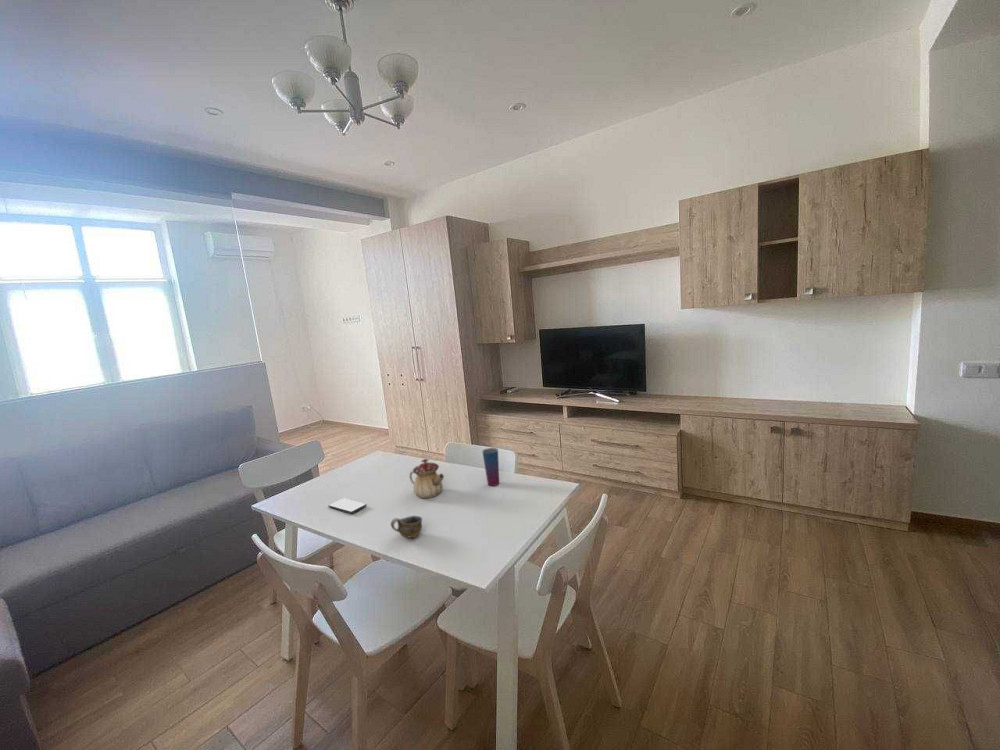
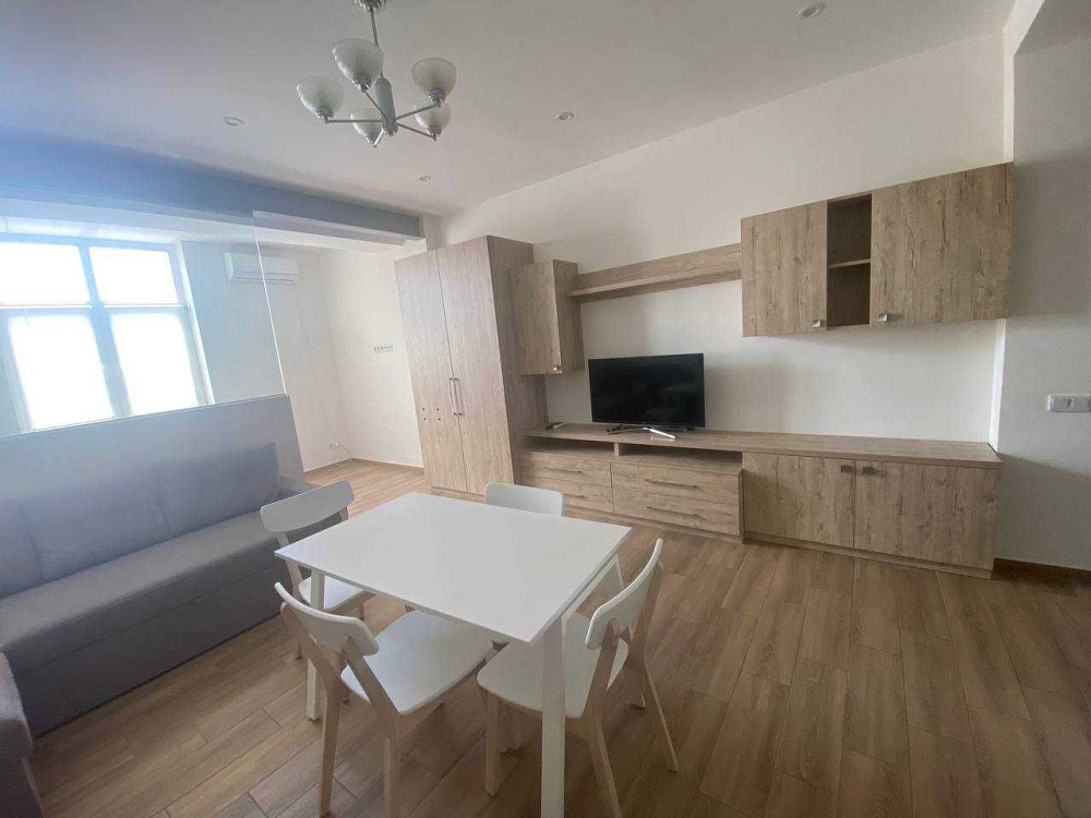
- cup [390,515,423,539]
- smartphone [327,497,367,515]
- teapot [409,458,445,499]
- cup [481,447,500,487]
